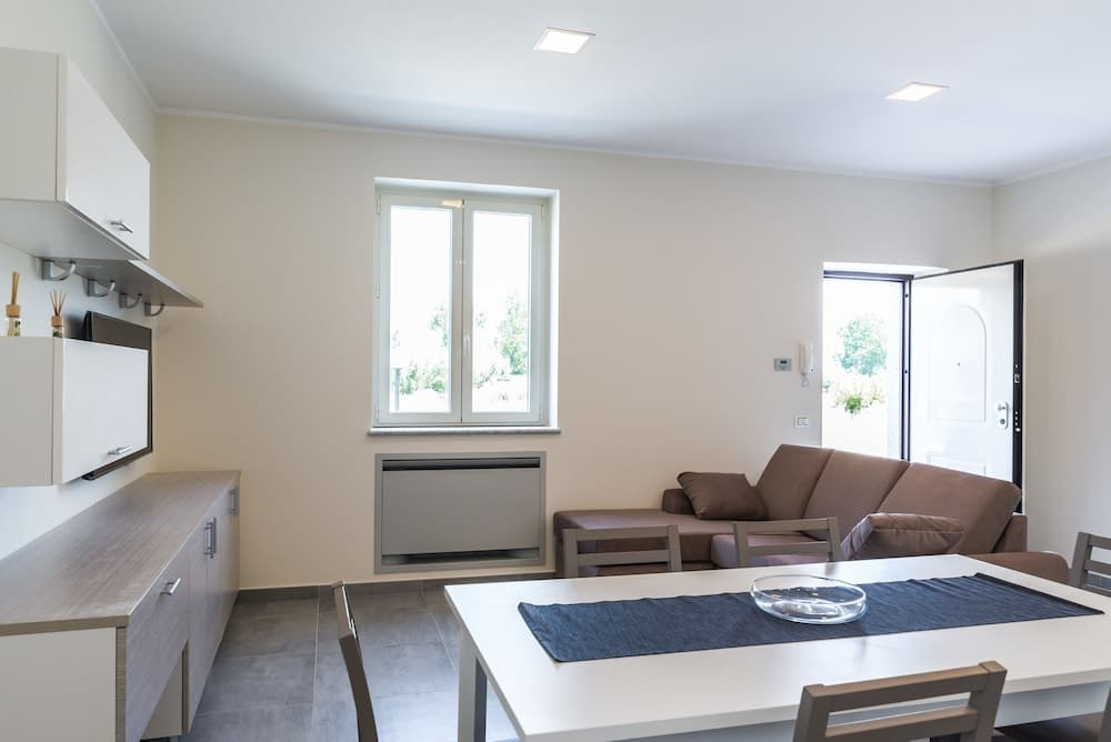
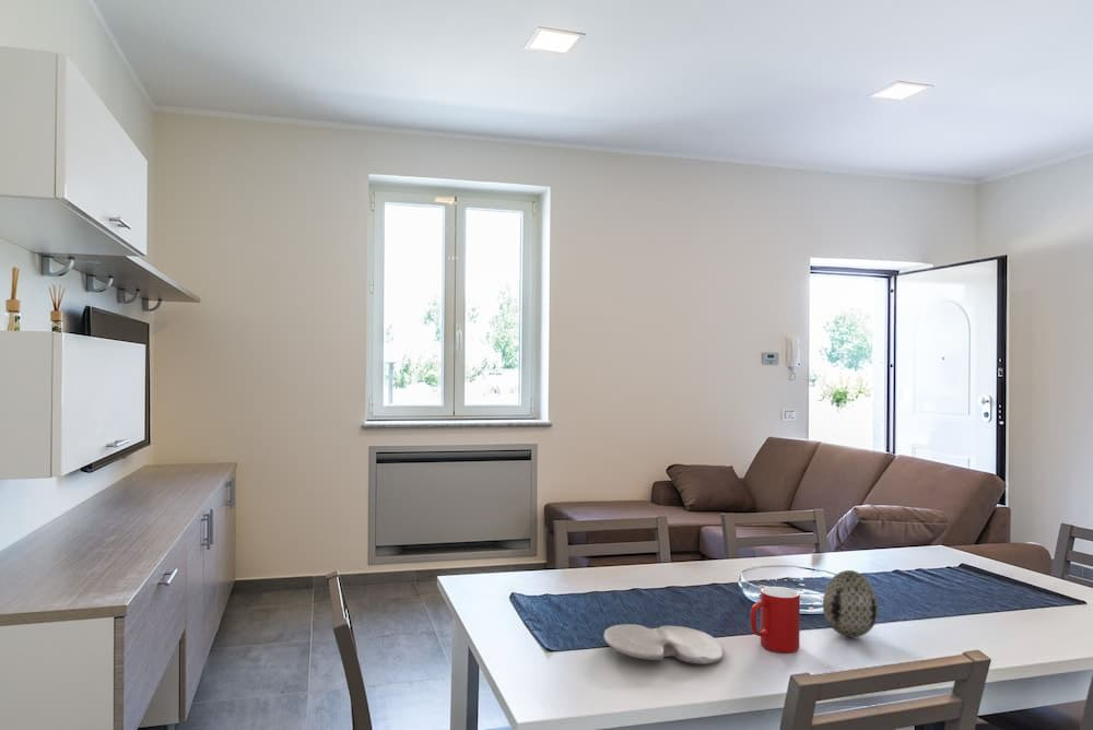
+ cup [749,586,801,654]
+ decorative egg [822,569,879,638]
+ paint palette [602,623,725,664]
